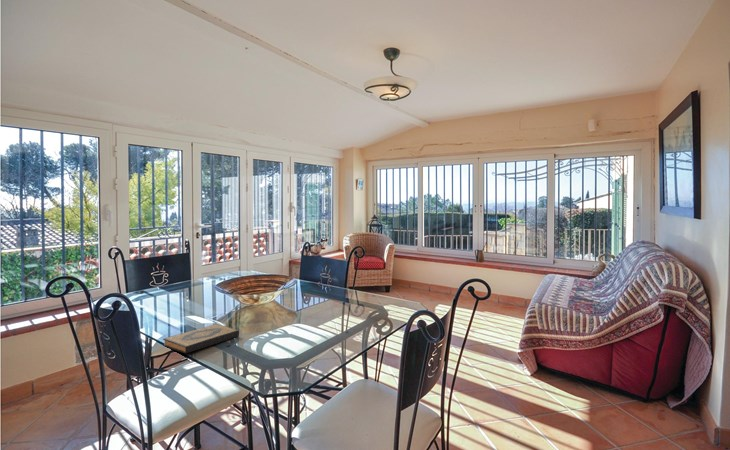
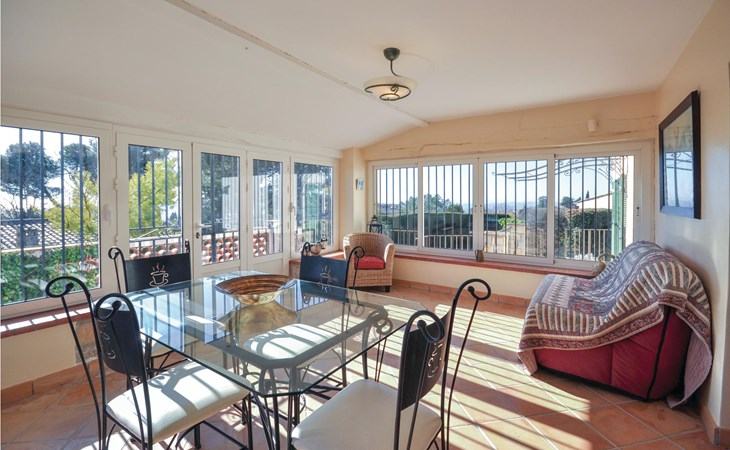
- hardback book [162,323,240,354]
